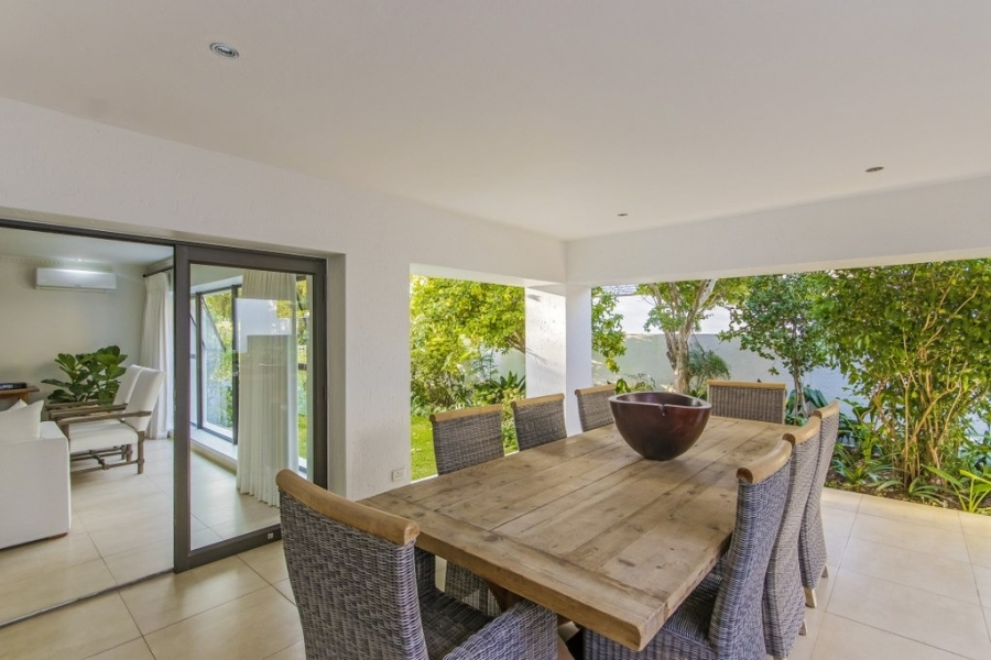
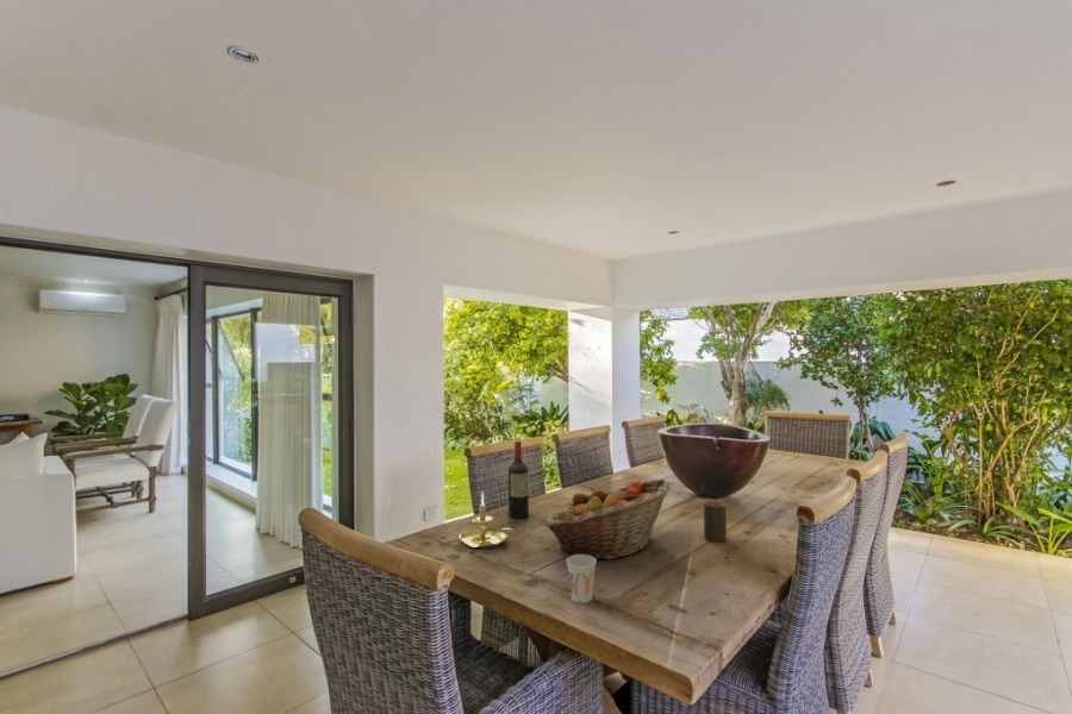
+ cup [565,555,598,605]
+ wine bottle [507,440,530,520]
+ fruit basket [544,478,672,560]
+ candle holder [457,491,513,550]
+ cup [703,500,728,543]
